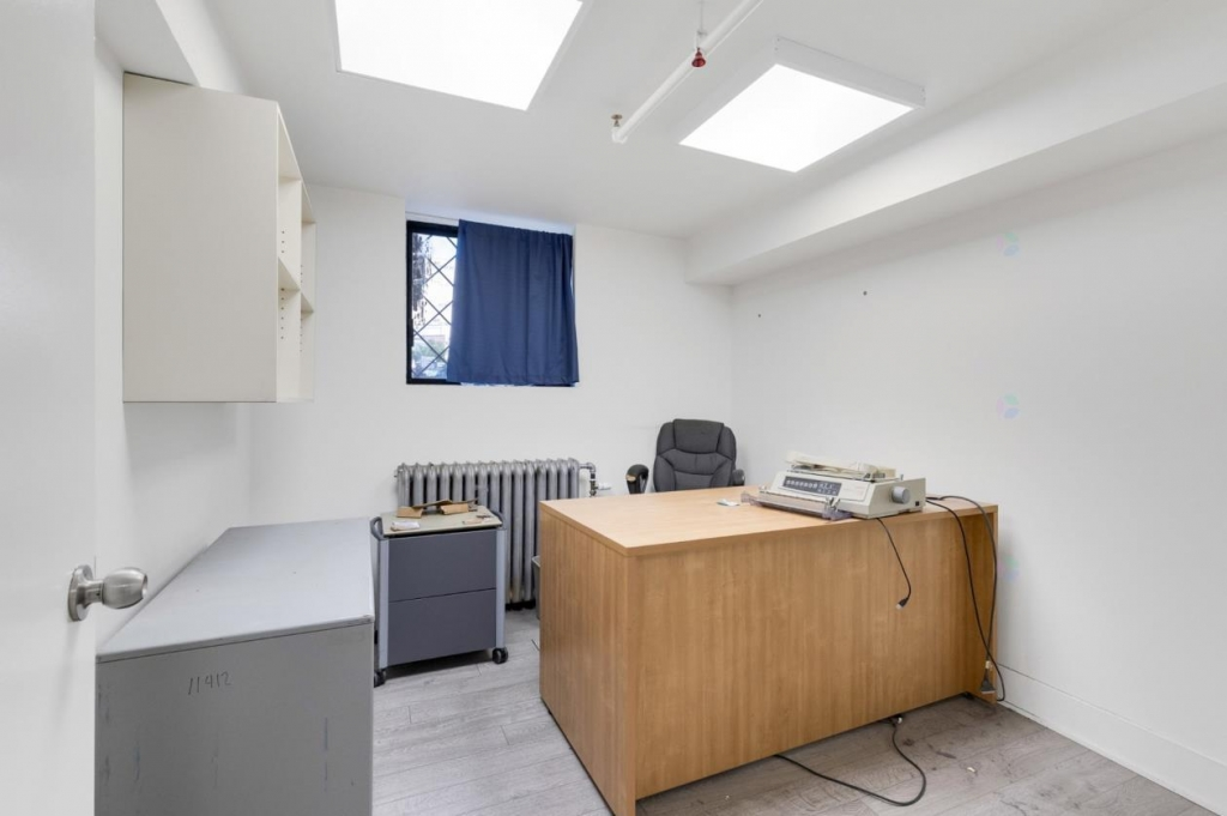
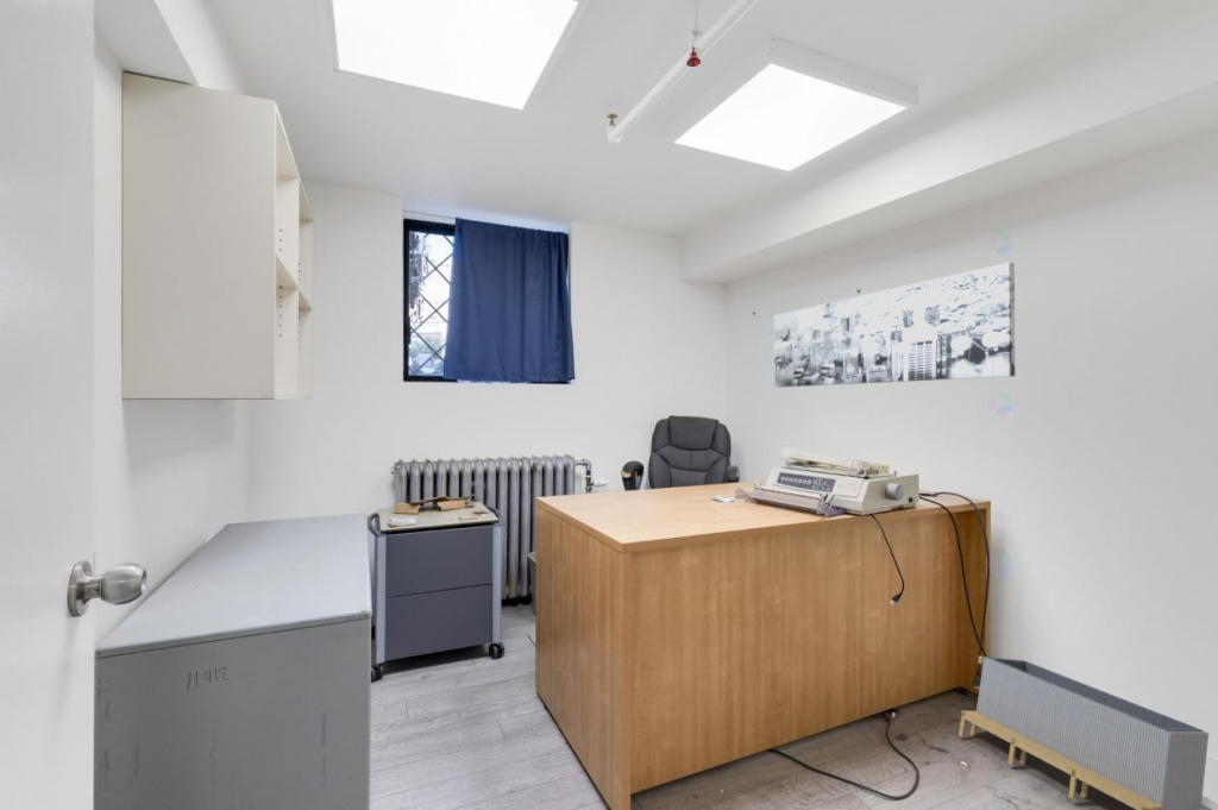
+ storage bin [958,655,1210,810]
+ wall art [773,262,1016,389]
